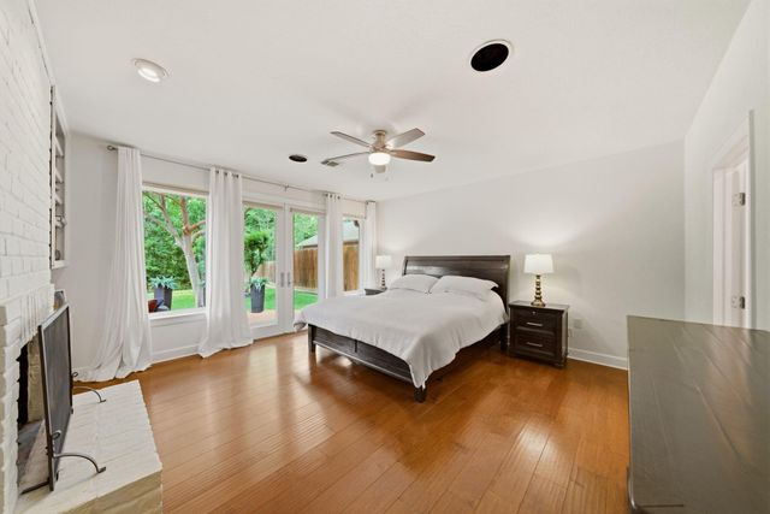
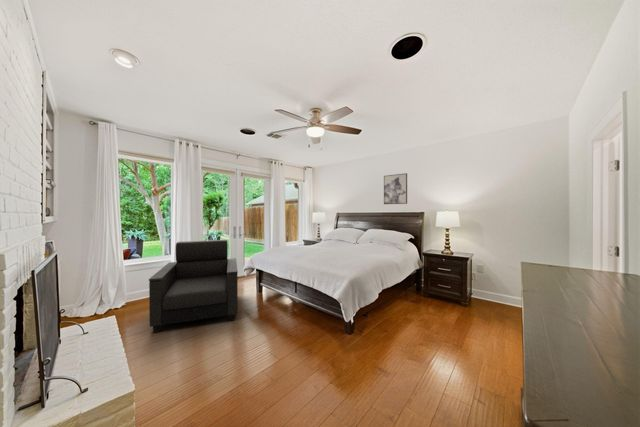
+ armchair [148,239,239,334]
+ wall art [383,172,408,205]
